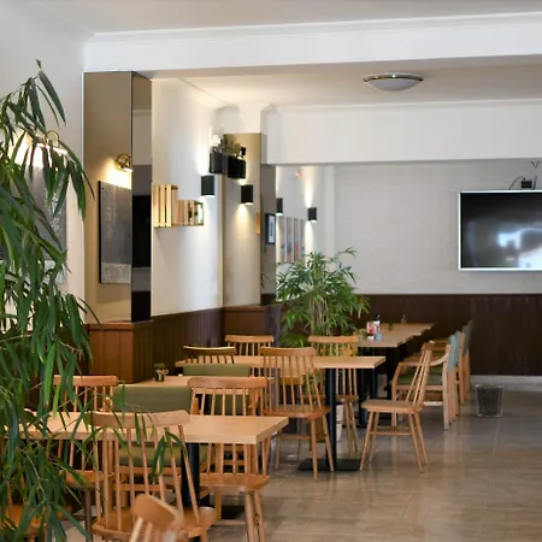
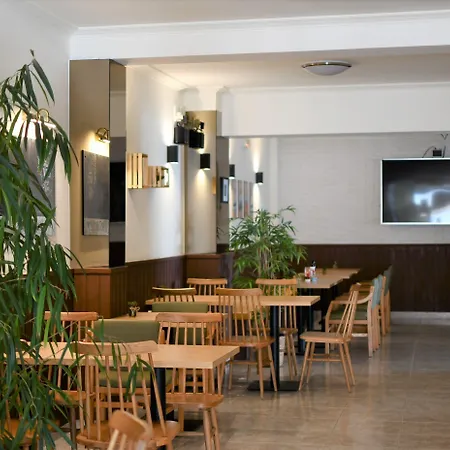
- waste bin [473,383,505,418]
